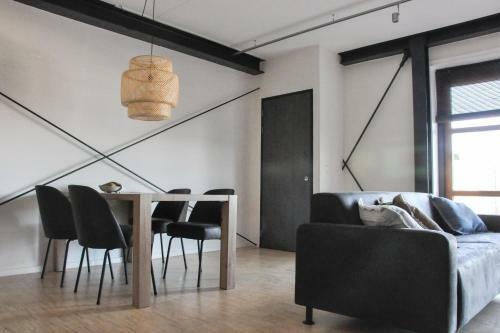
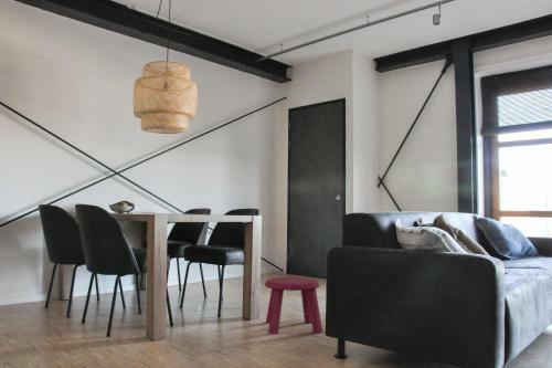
+ stool [264,275,323,336]
